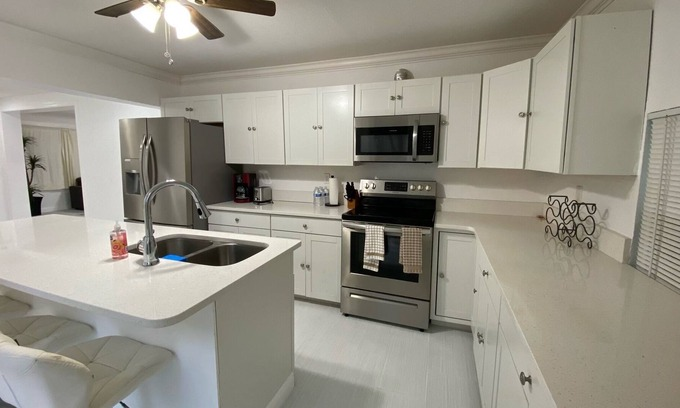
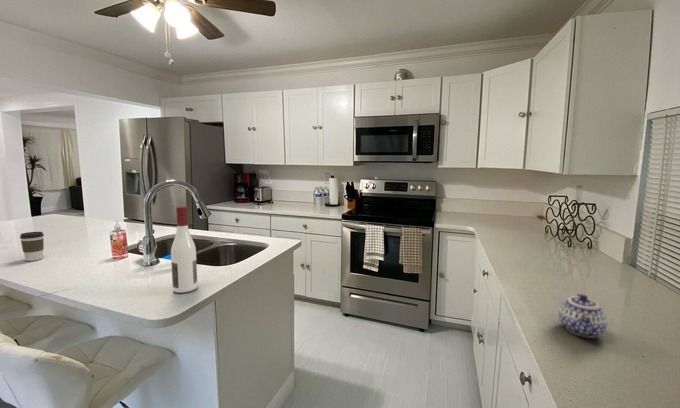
+ coffee cup [19,231,45,262]
+ alcohol [170,206,198,294]
+ teapot [558,293,609,339]
